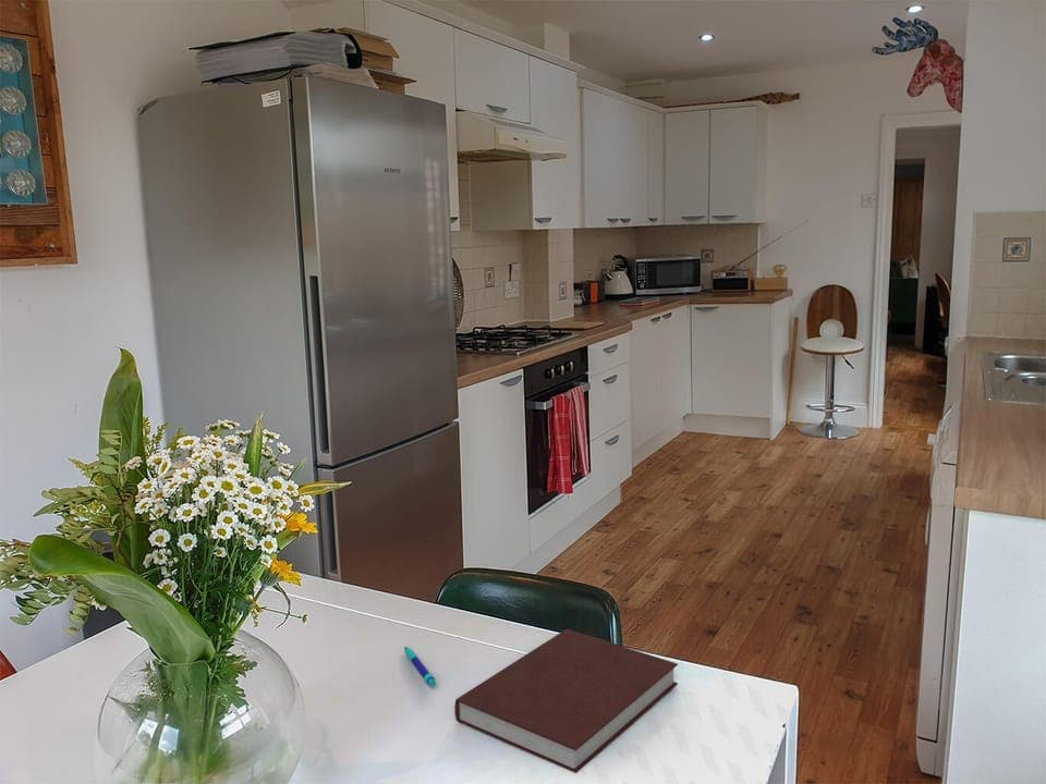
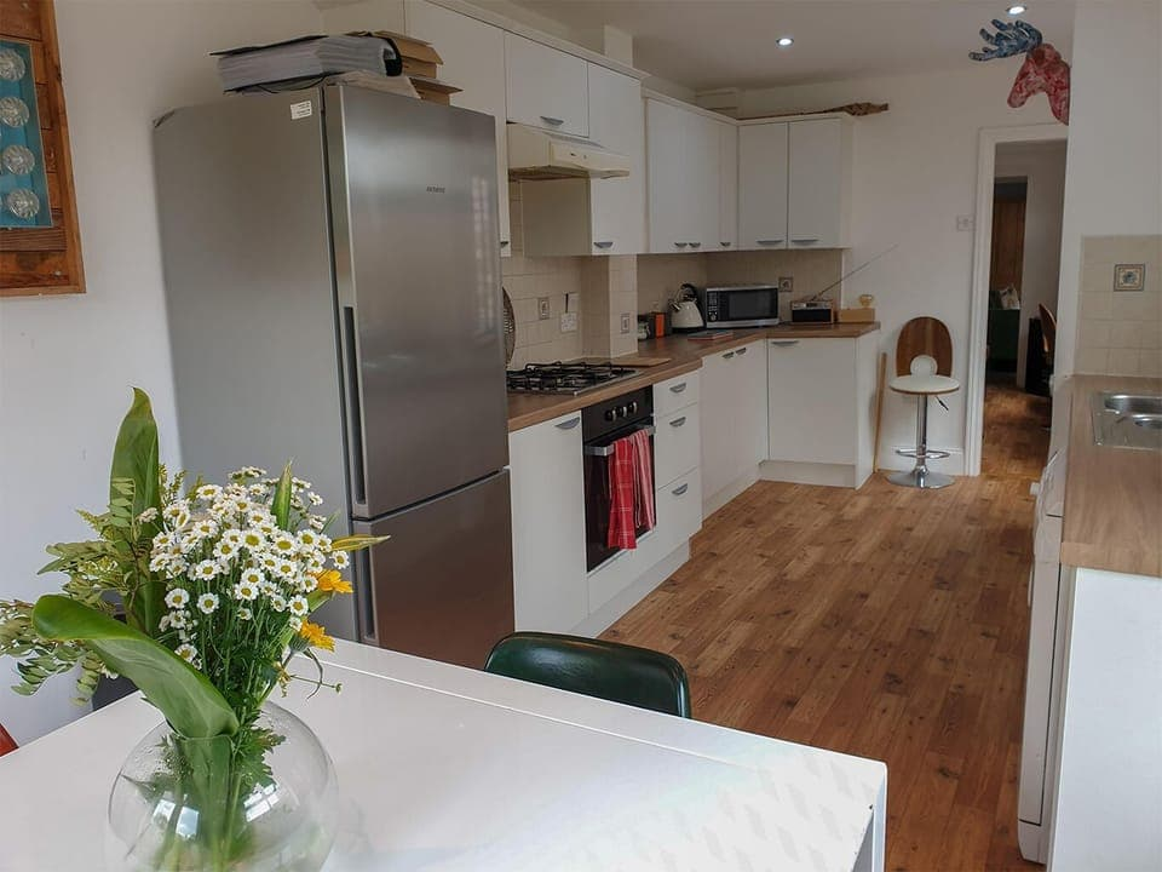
- notebook [453,628,679,774]
- pen [403,646,437,688]
